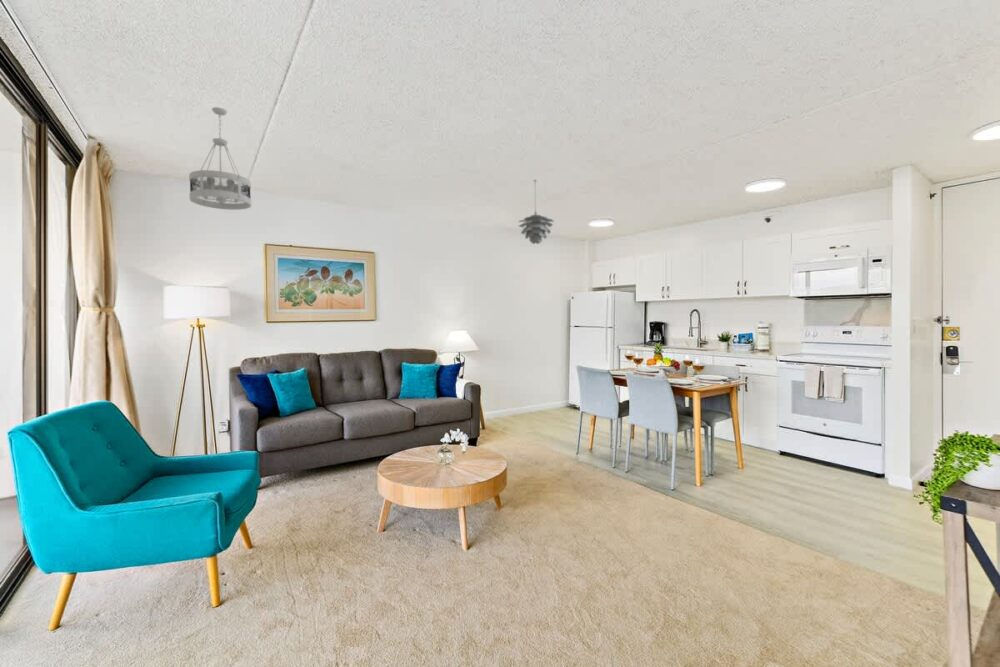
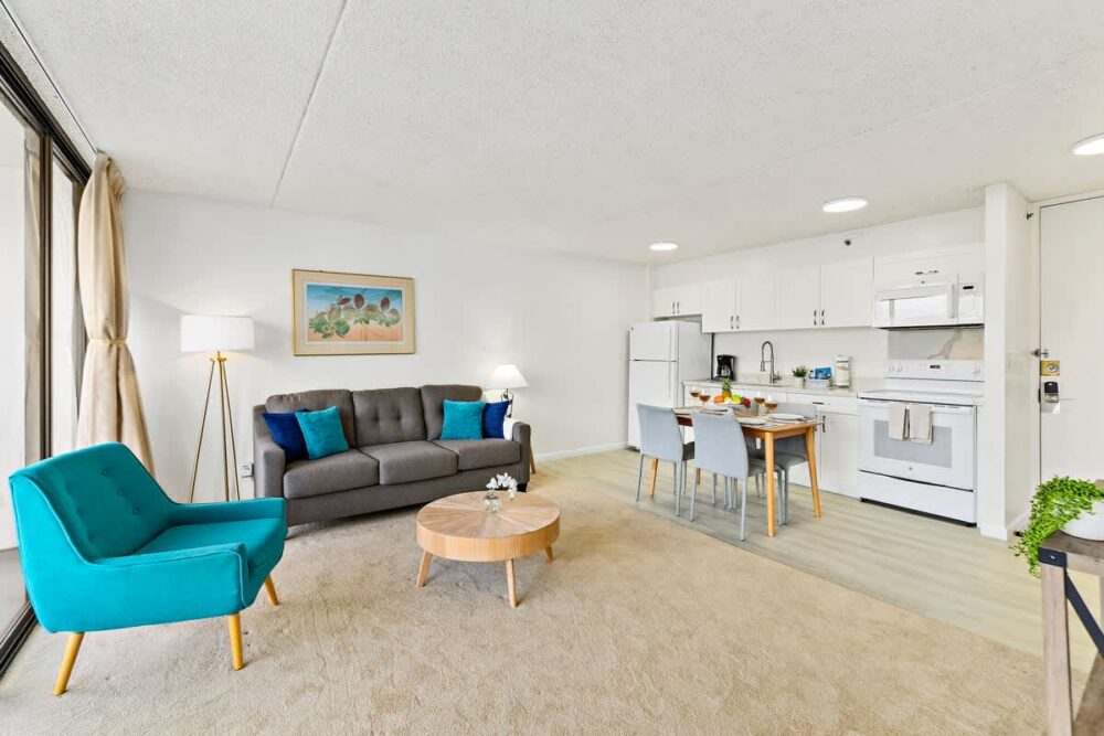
- pendant light [517,179,555,245]
- ceiling light fixture [188,106,252,211]
